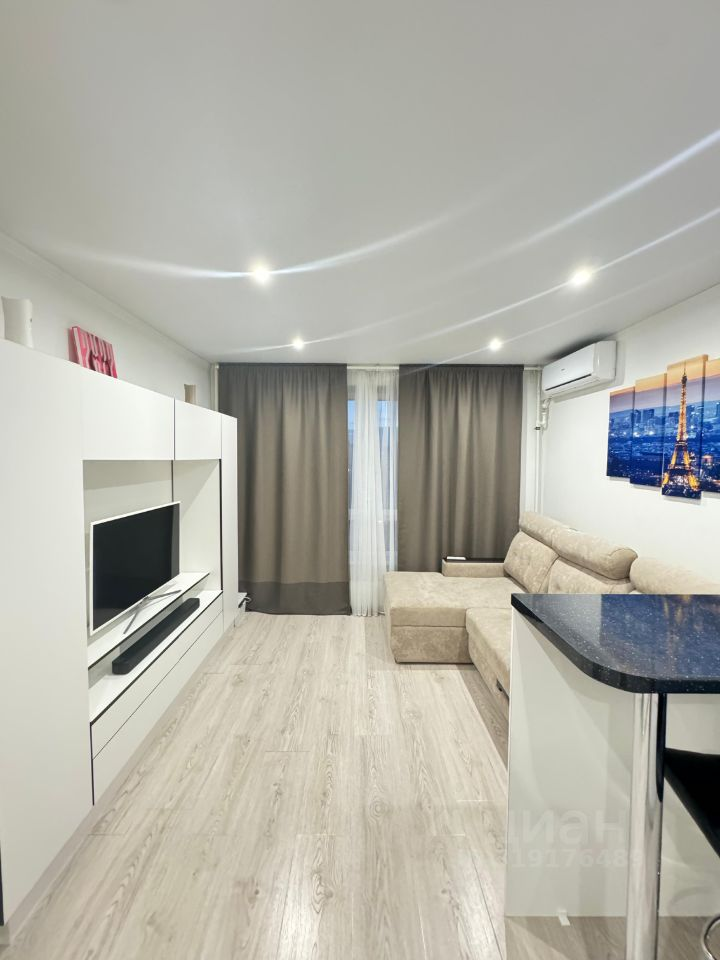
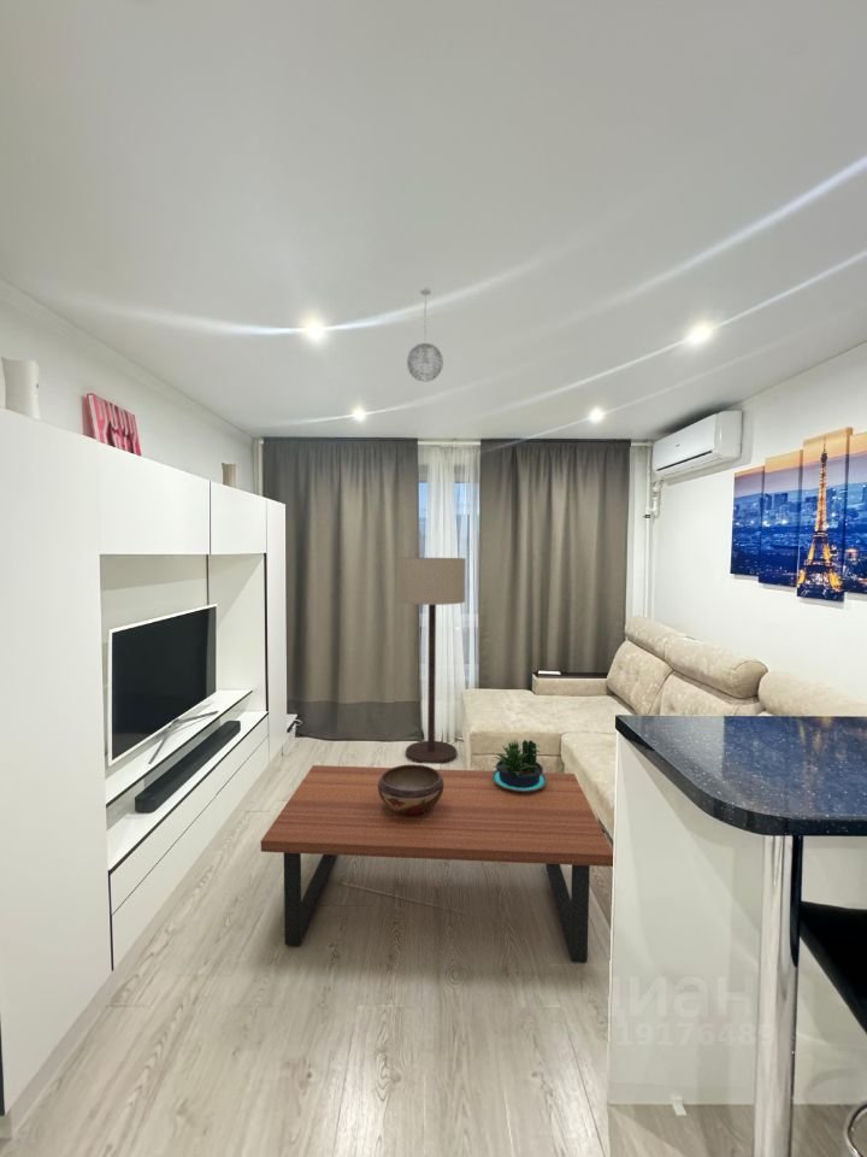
+ decorative bowl [378,763,444,816]
+ potted plant [491,738,548,792]
+ pendant light [406,286,444,383]
+ floor lamp [399,557,467,765]
+ coffee table [260,764,614,963]
